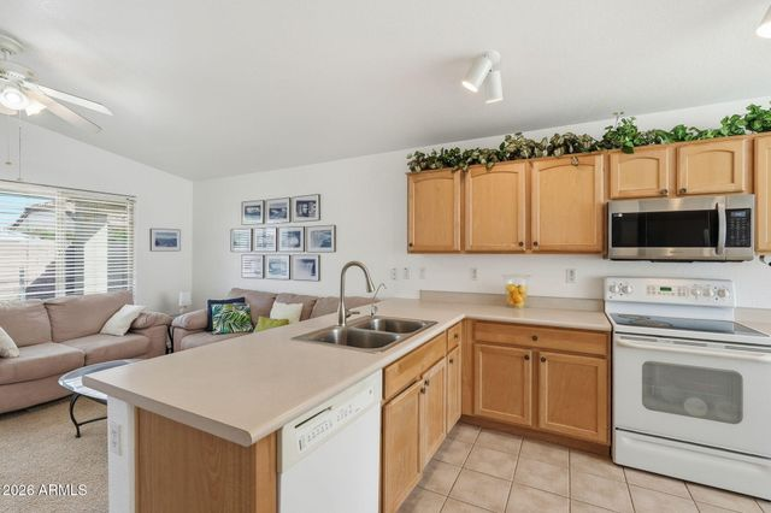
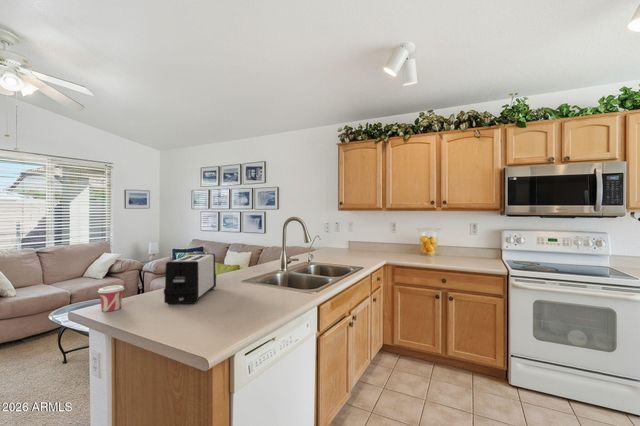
+ toaster [163,253,217,305]
+ cup [97,284,126,312]
